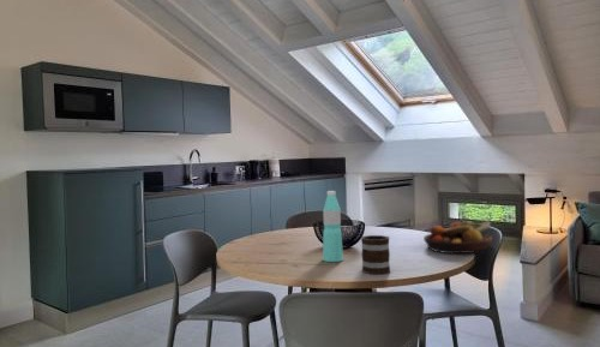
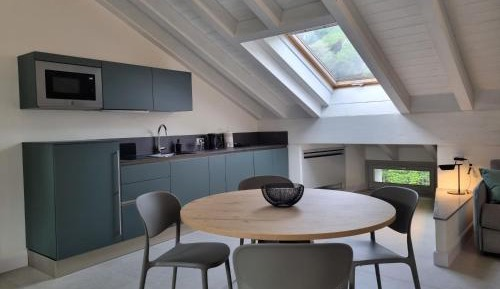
- mug [360,234,391,275]
- water bottle [322,190,344,263]
- fruit bowl [422,220,493,255]
